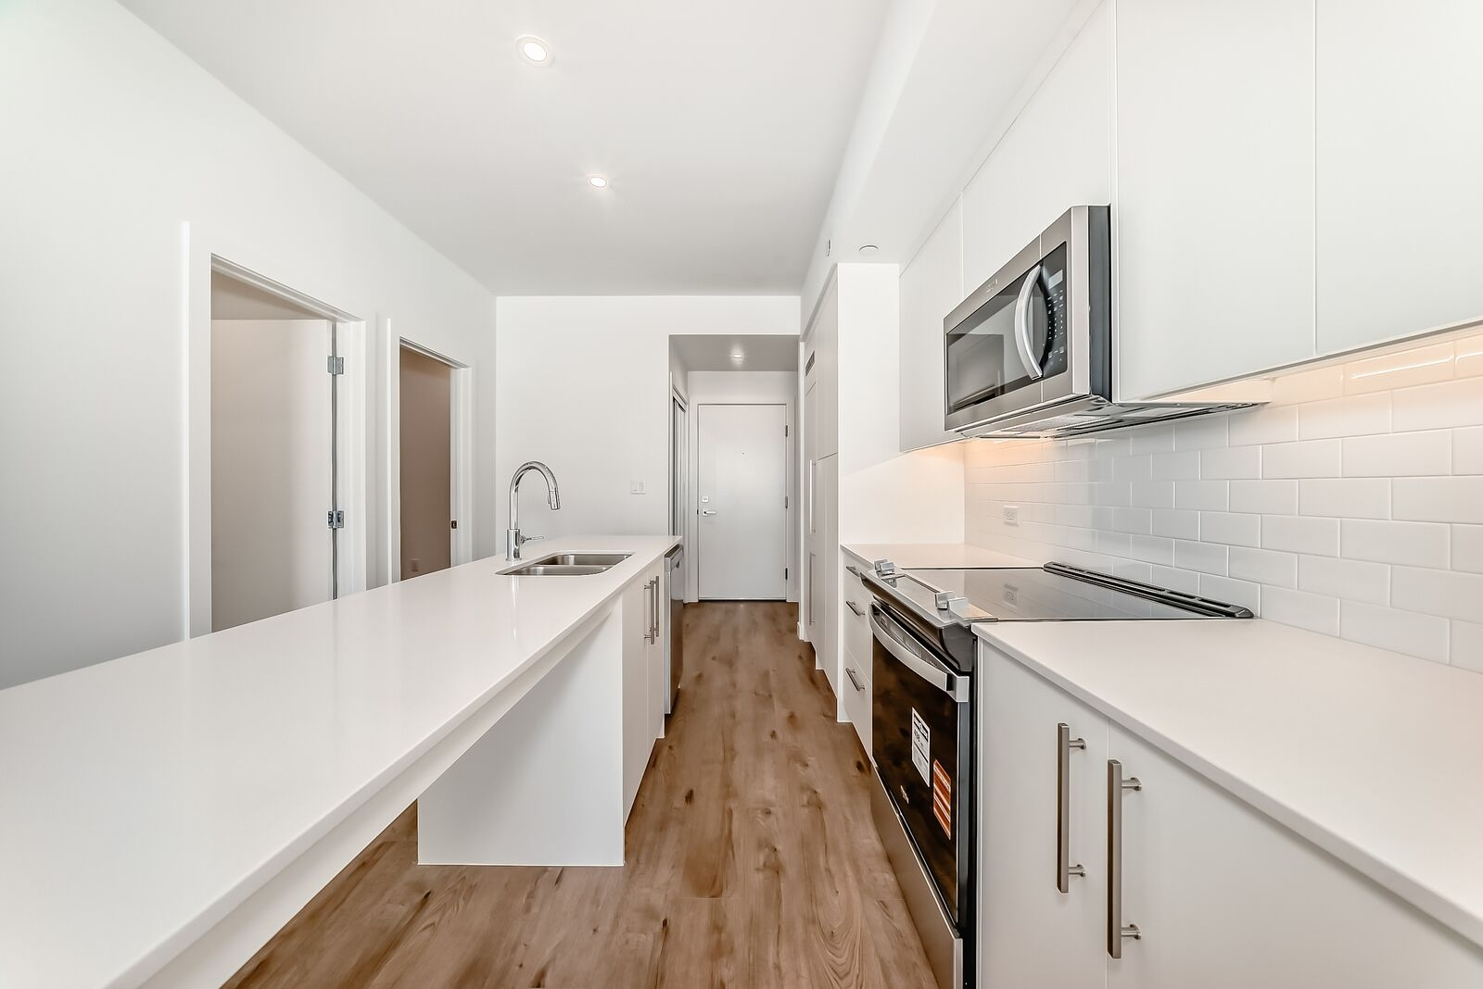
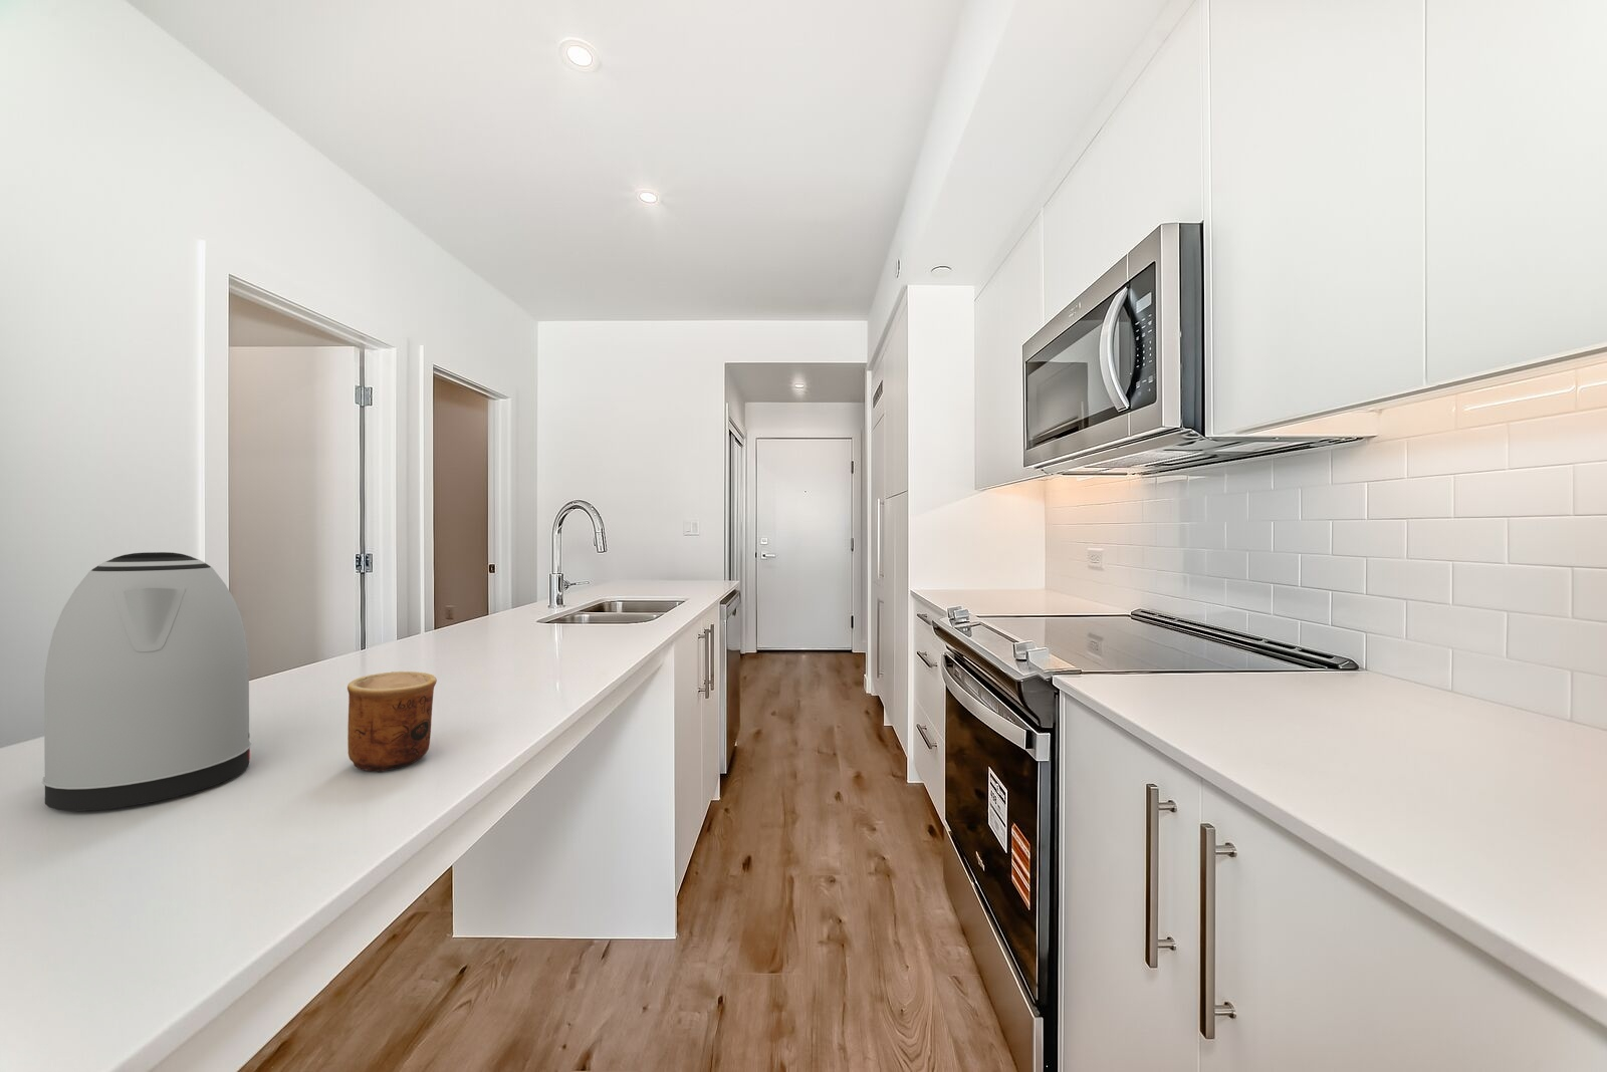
+ kettle [41,552,252,812]
+ cup [347,670,438,773]
